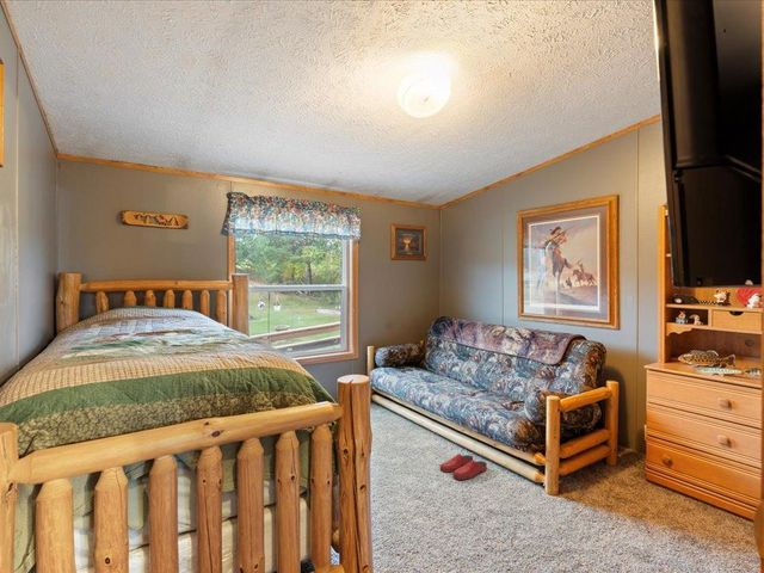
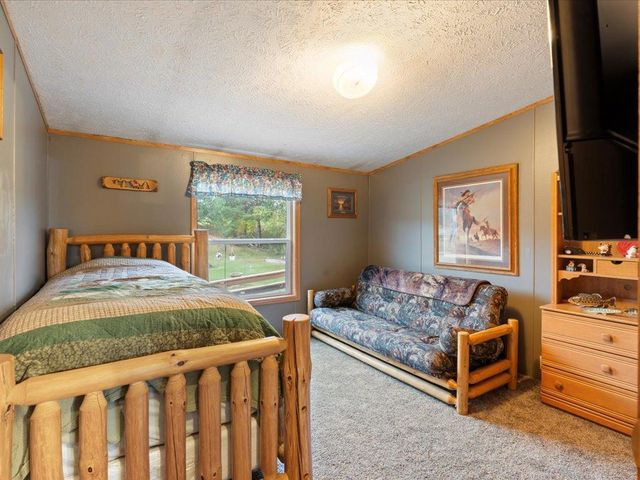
- slippers [439,452,488,481]
